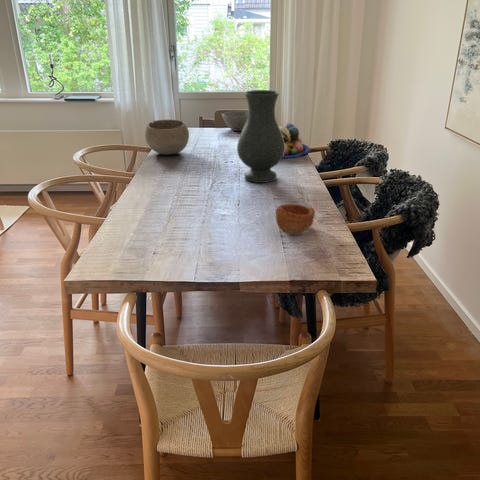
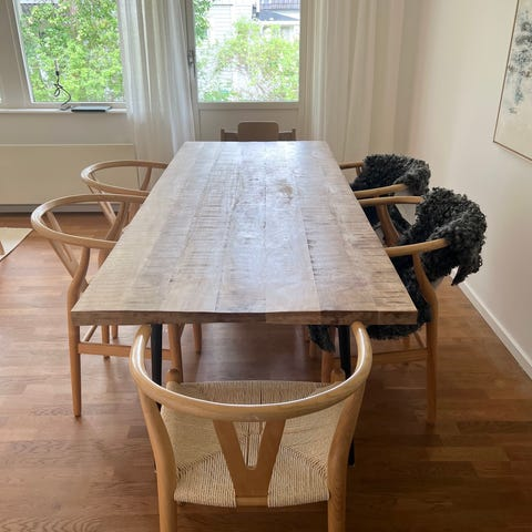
- cup [275,203,316,236]
- bowl [221,110,249,132]
- vase [236,89,285,184]
- fruit bowl [278,122,311,159]
- bowl [144,119,190,156]
